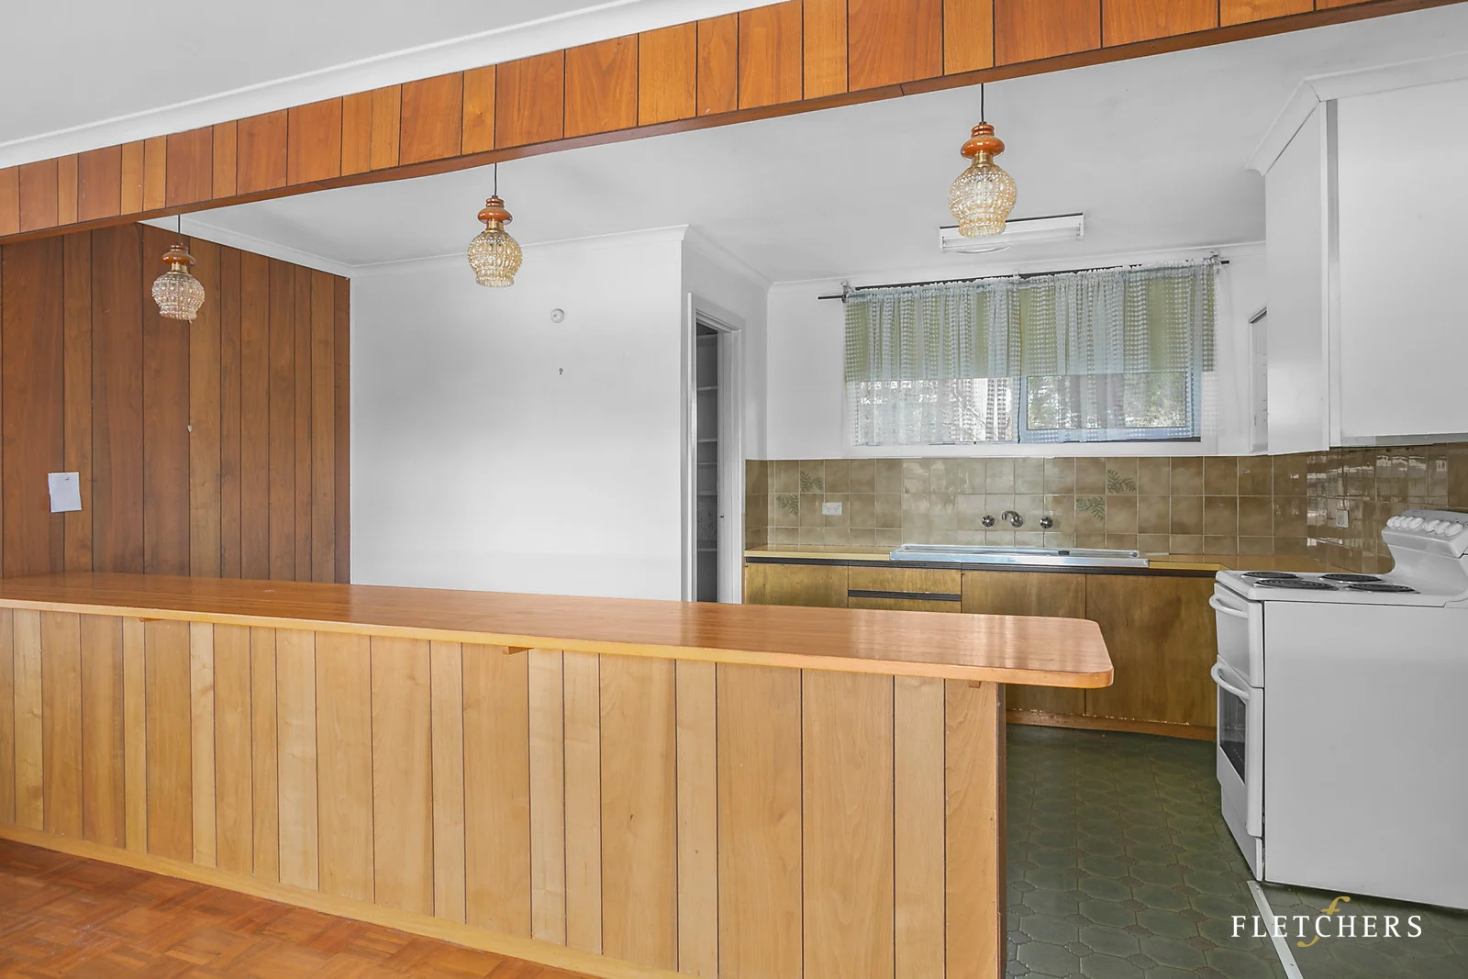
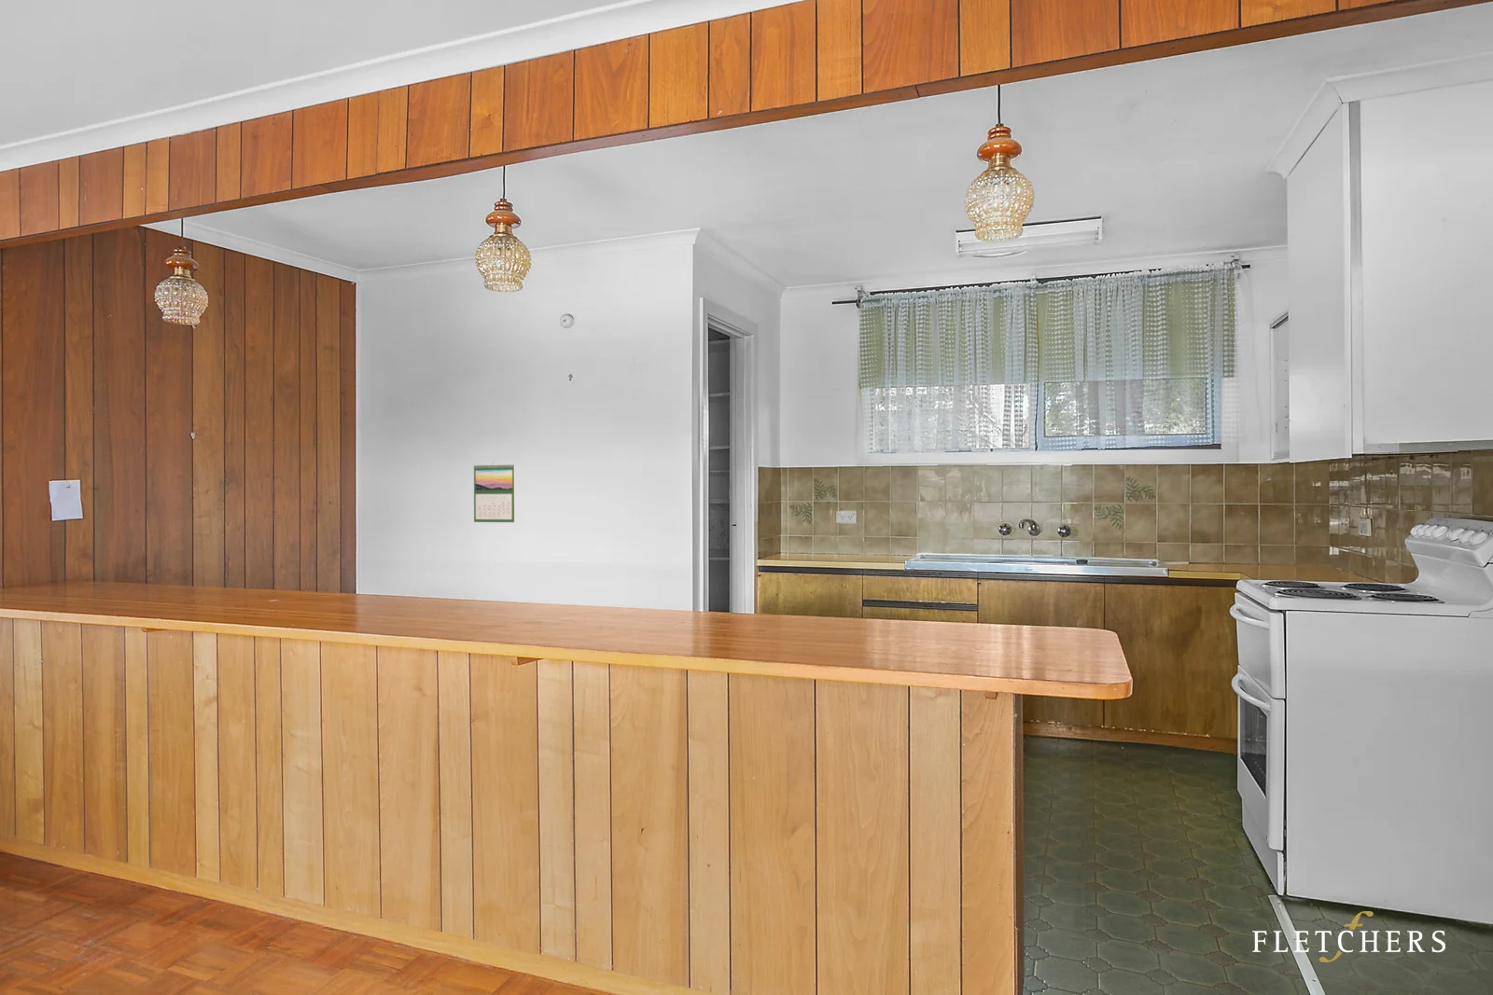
+ calendar [473,462,517,523]
